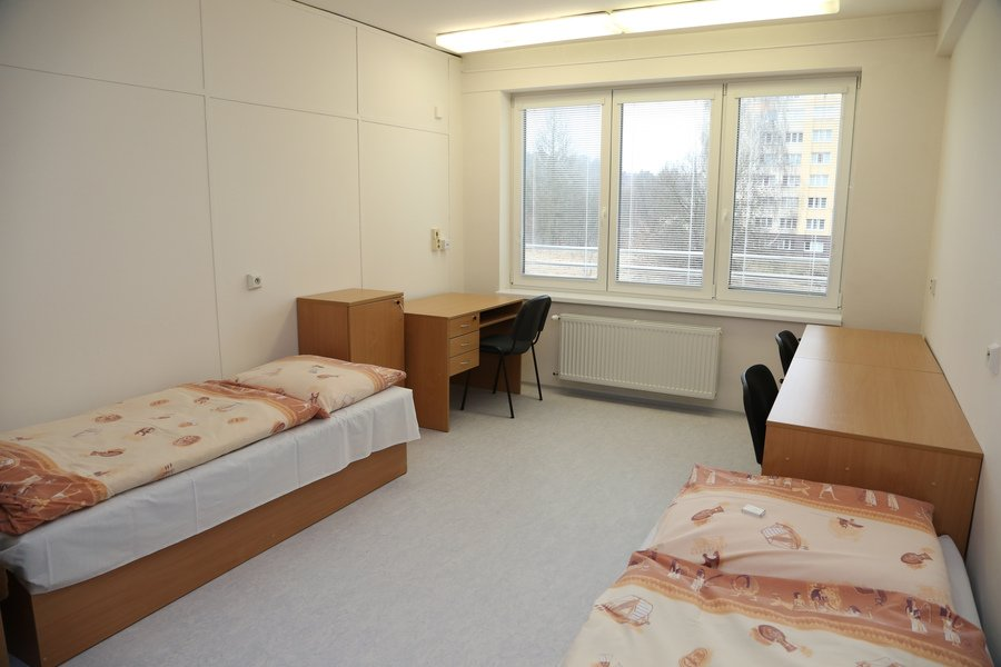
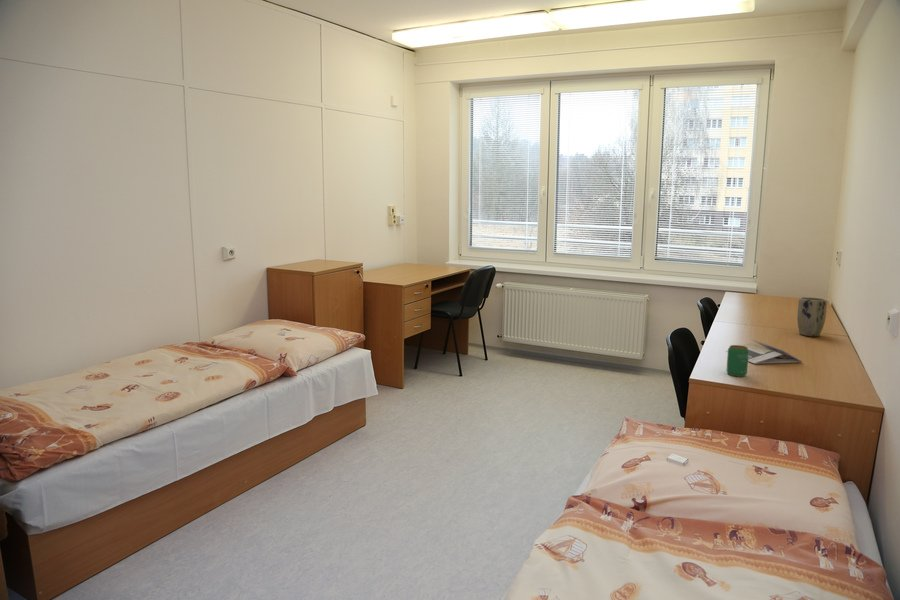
+ plant pot [796,296,828,337]
+ beverage can [726,344,749,378]
+ brochure [725,338,803,365]
